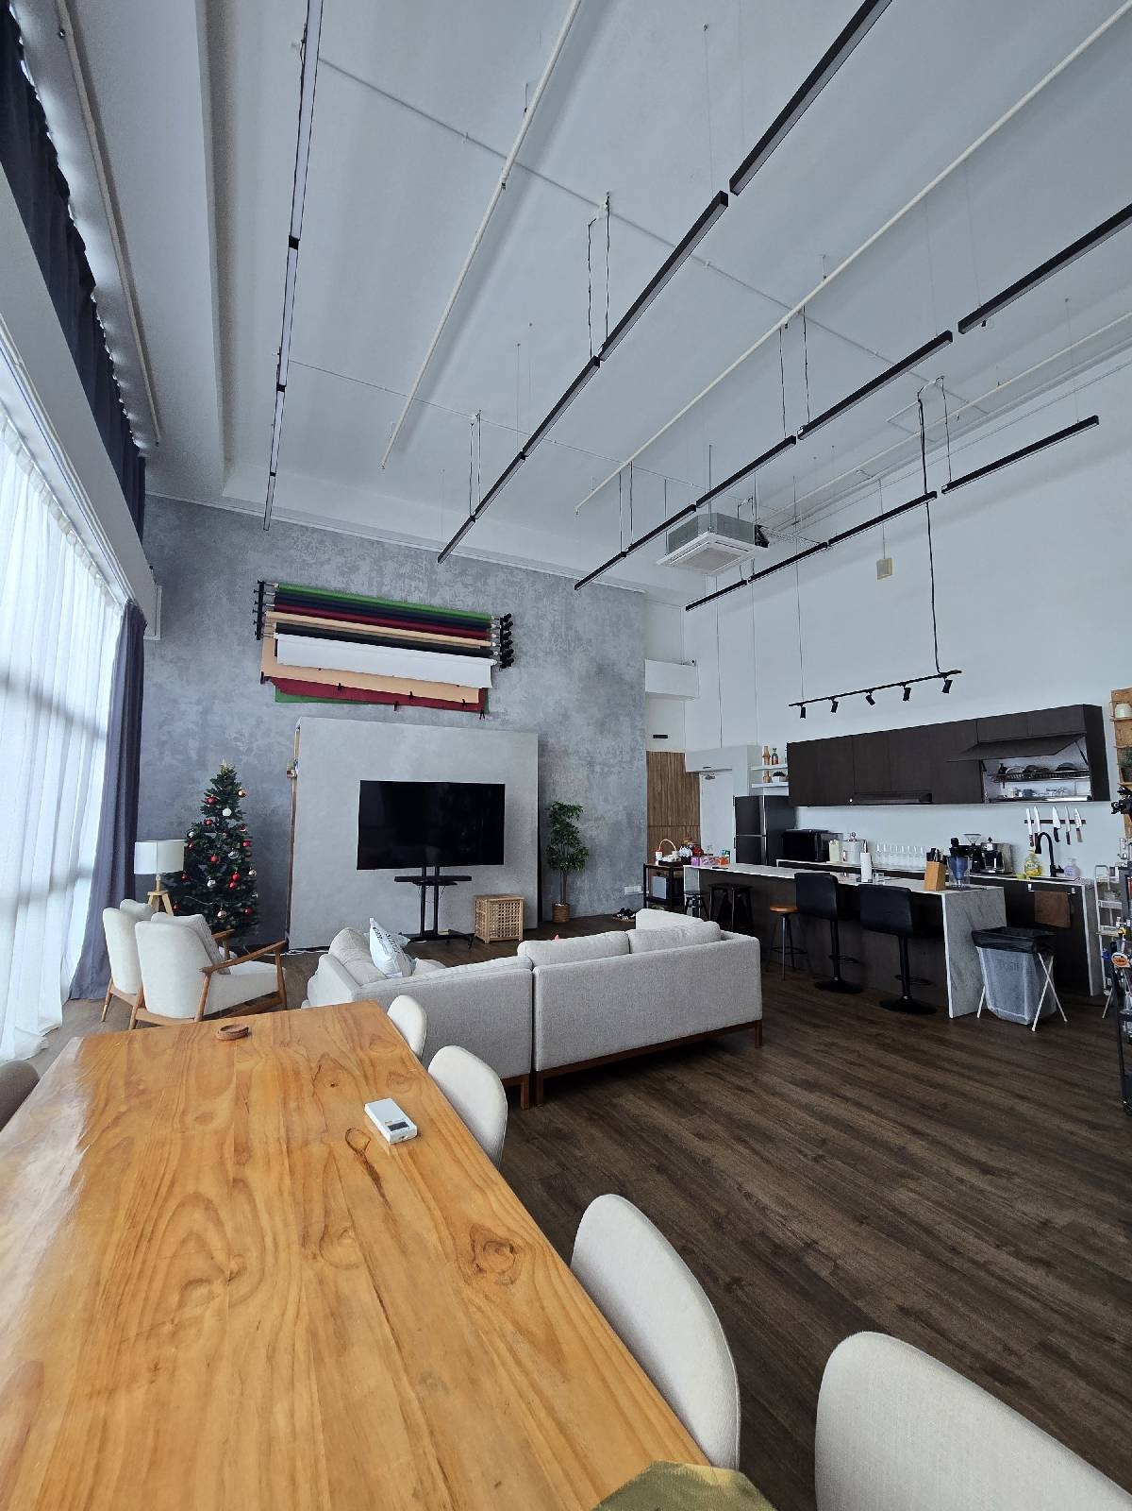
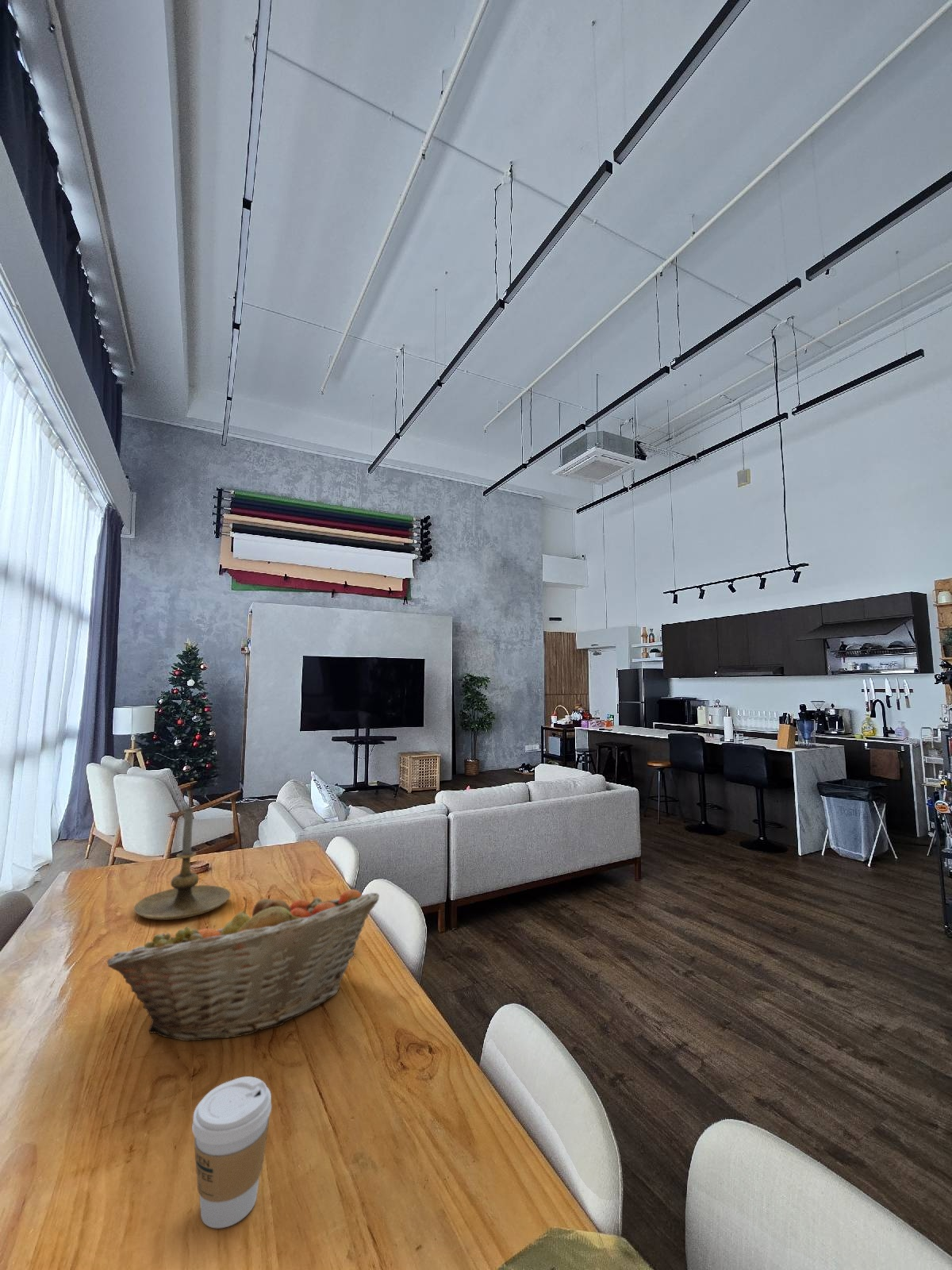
+ coffee cup [191,1076,272,1229]
+ candle holder [133,806,232,921]
+ fruit basket [106,888,380,1042]
